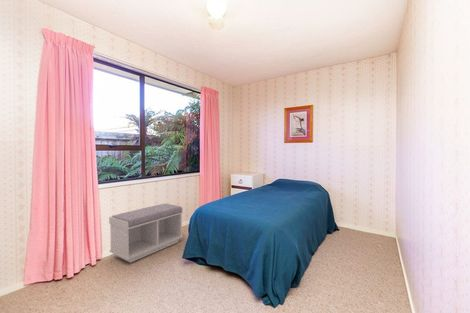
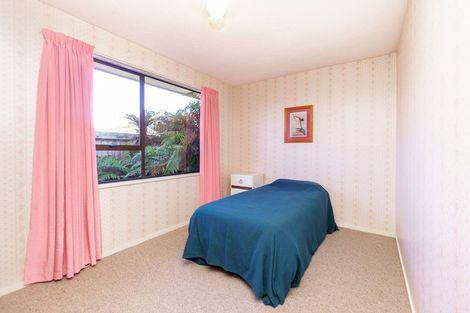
- bench [108,203,184,264]
